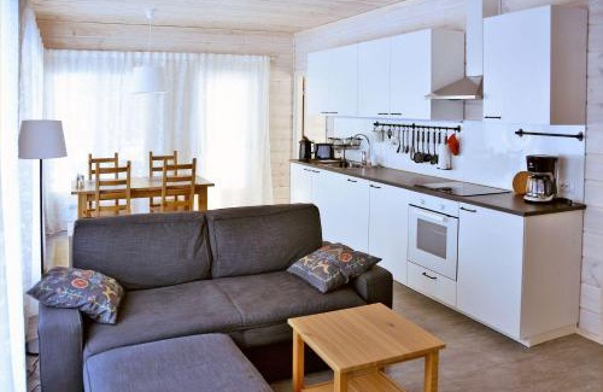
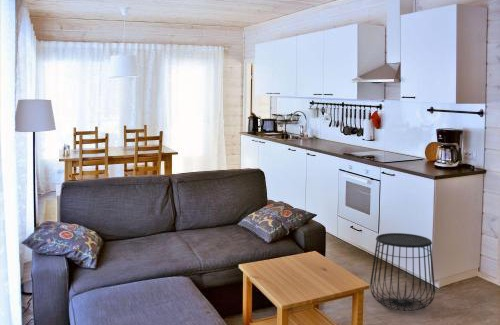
+ side table [369,232,436,312]
